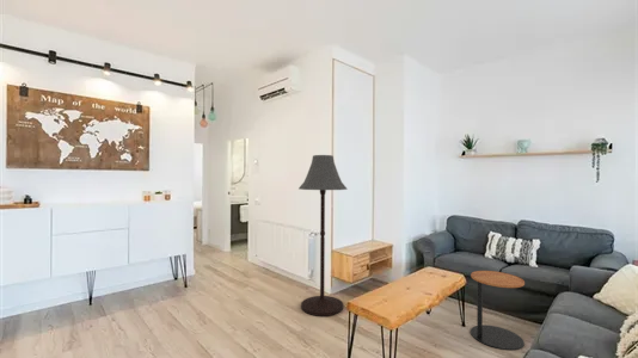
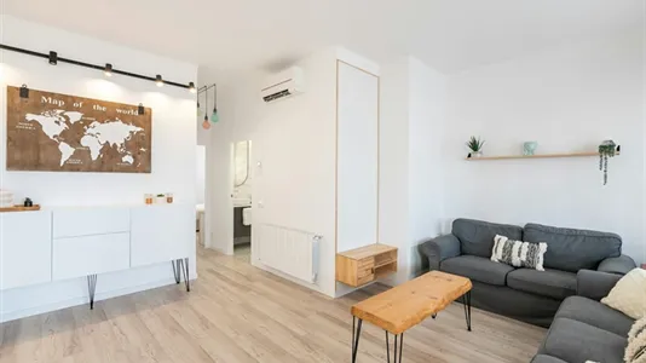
- floor lamp [297,154,349,317]
- side table [470,270,526,351]
